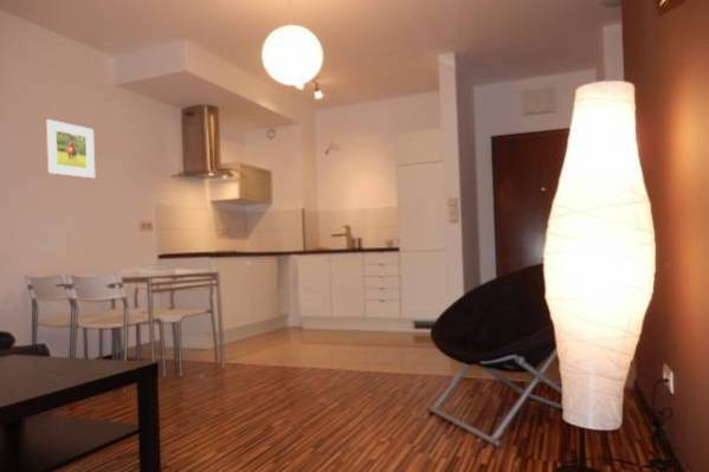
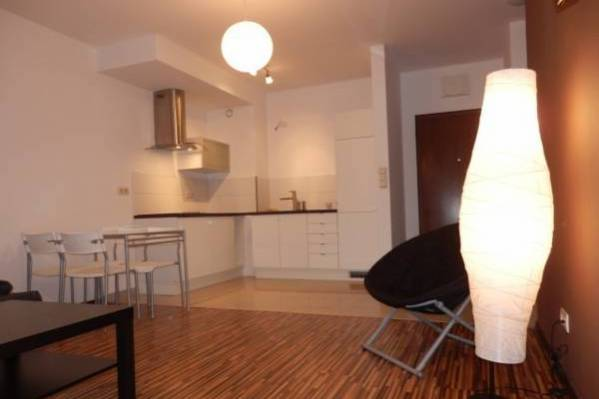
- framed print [44,118,96,180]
